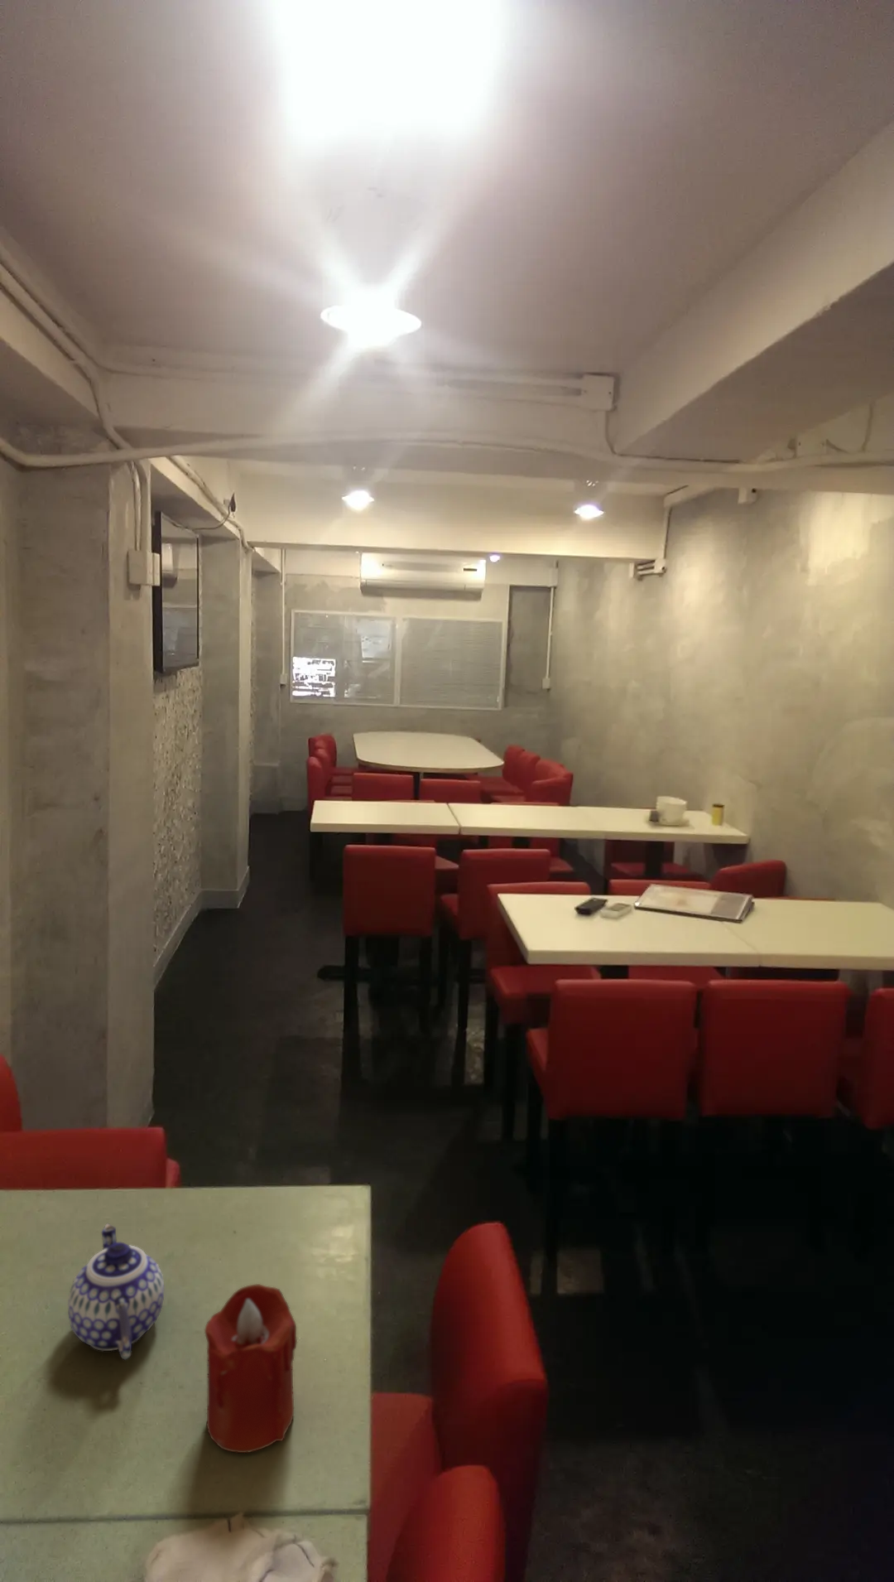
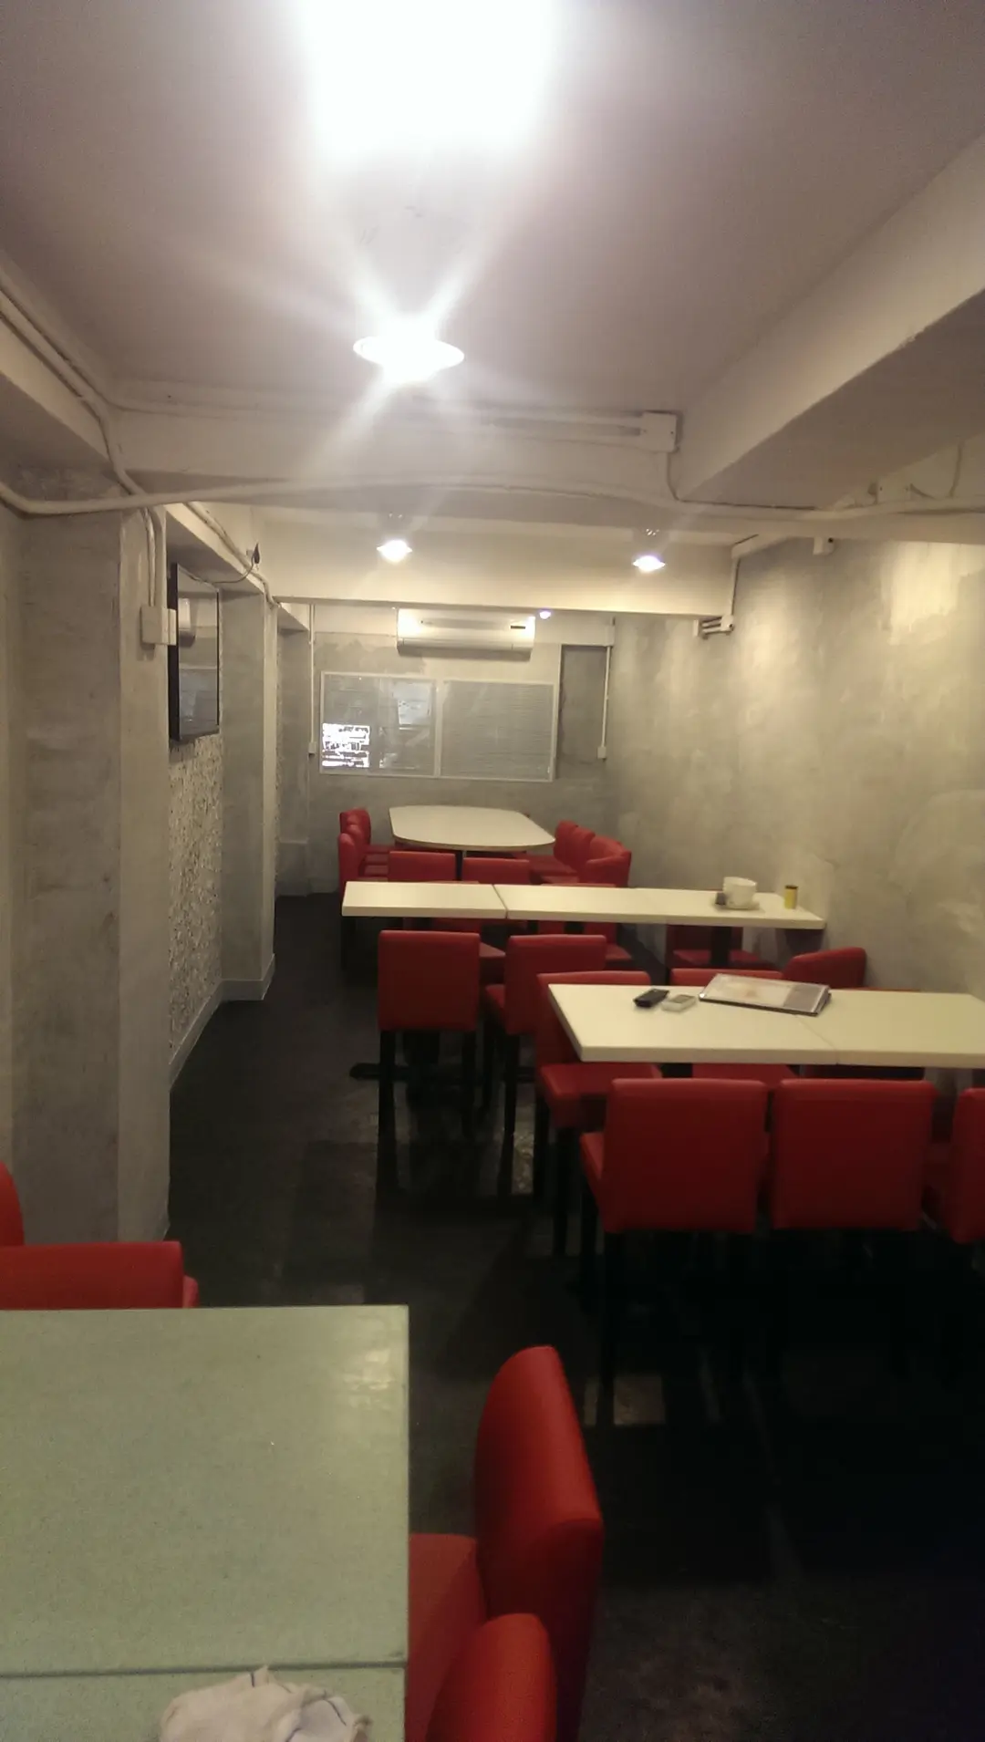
- teapot [67,1222,165,1360]
- candle [203,1283,298,1454]
